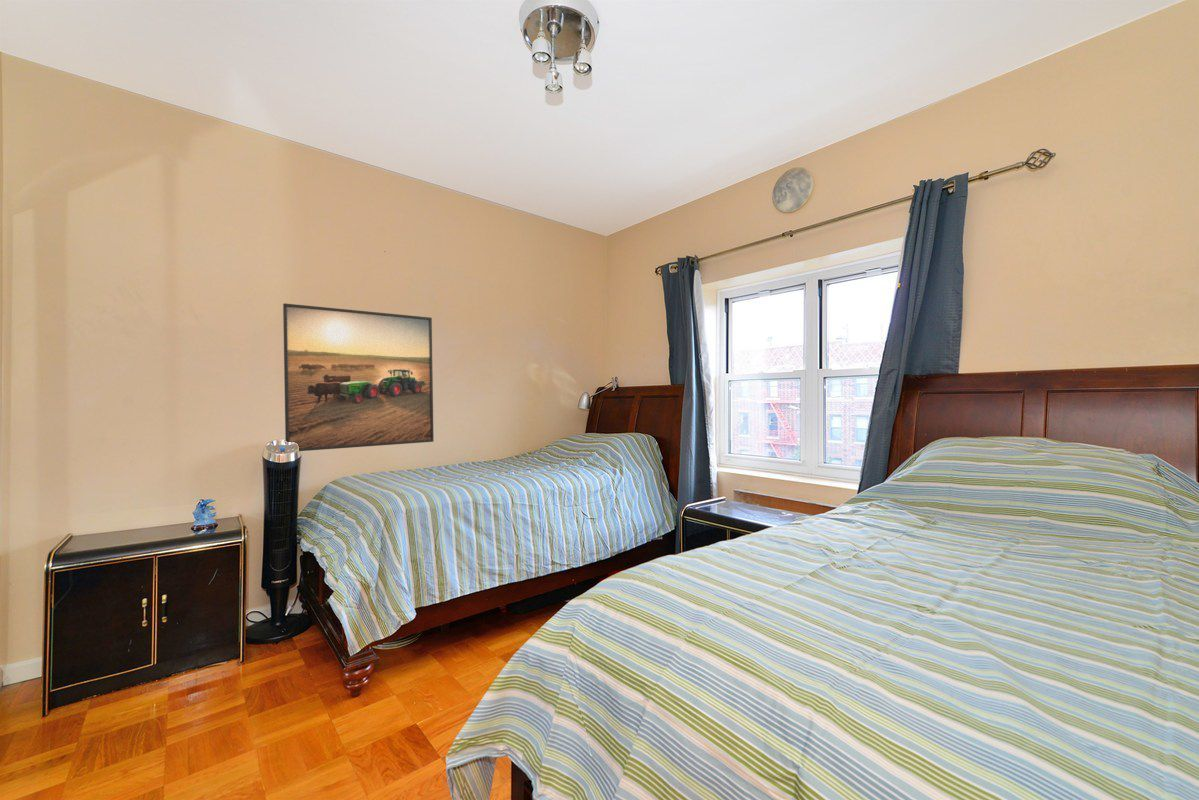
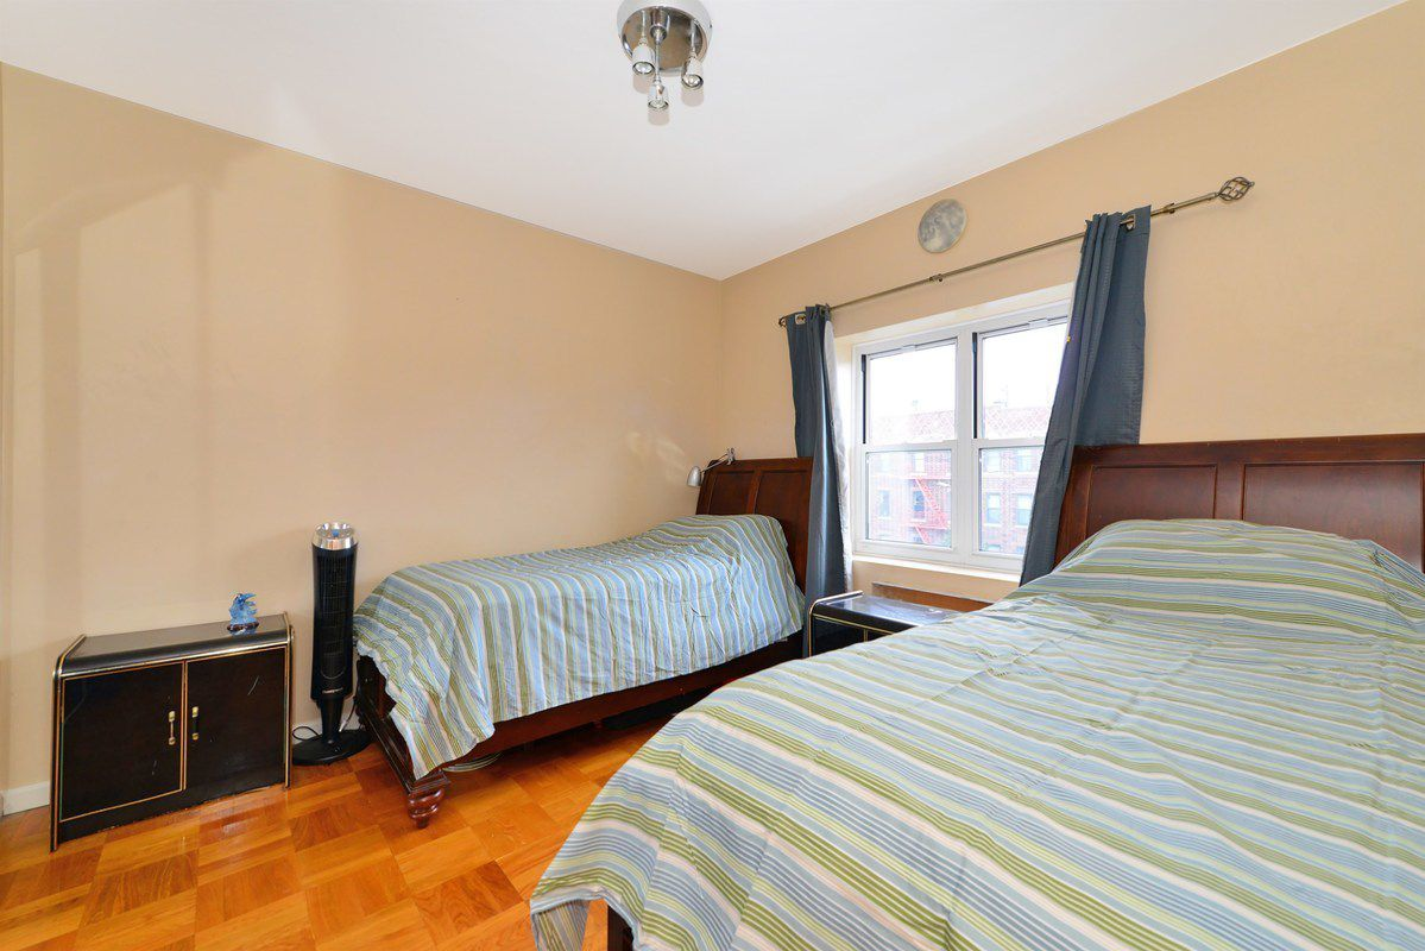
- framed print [282,302,435,452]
